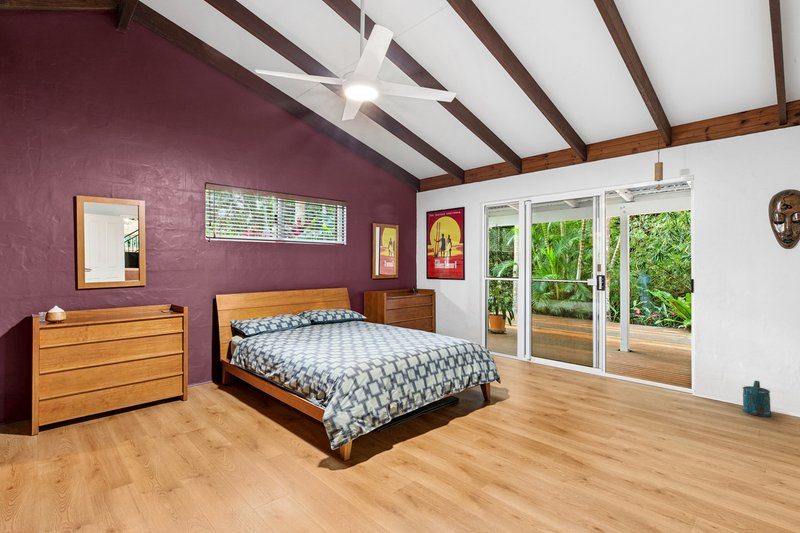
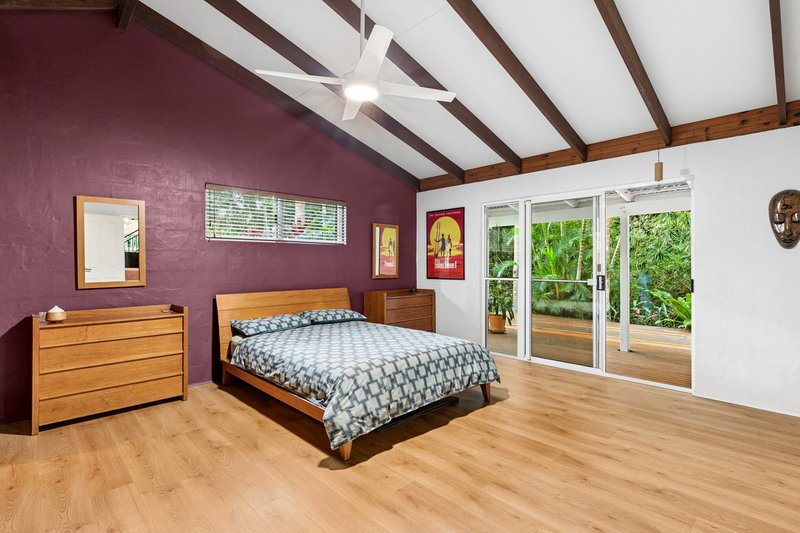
- watering can [742,380,772,418]
